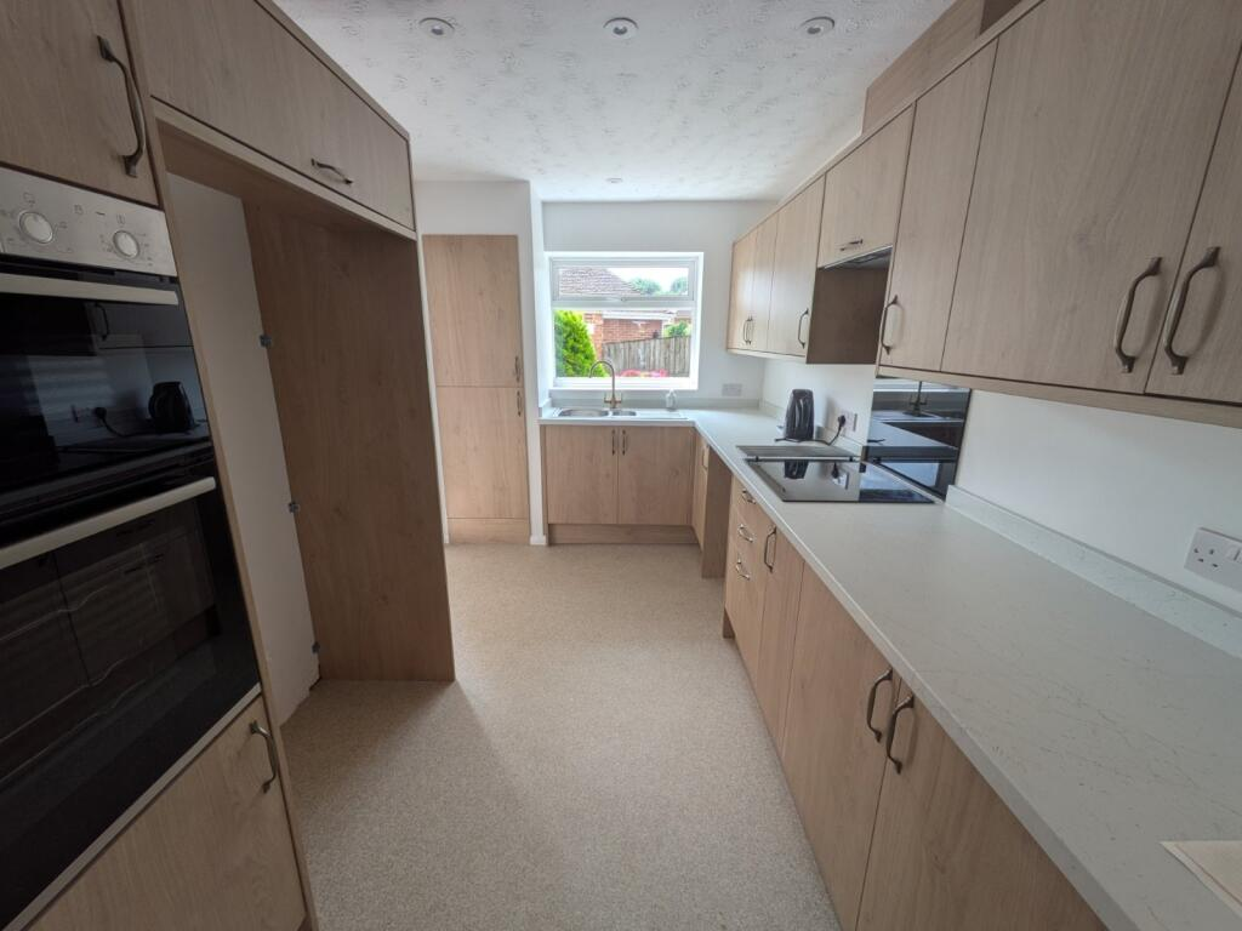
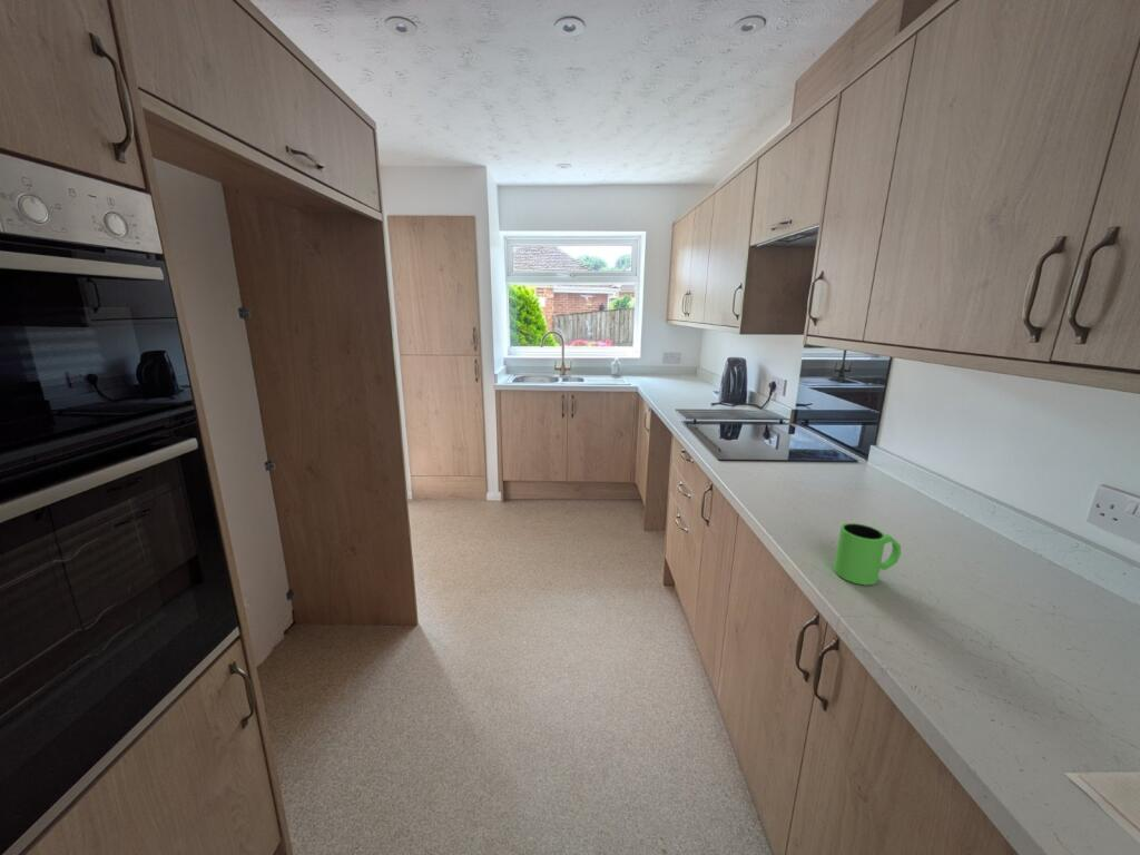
+ mug [833,522,902,586]
